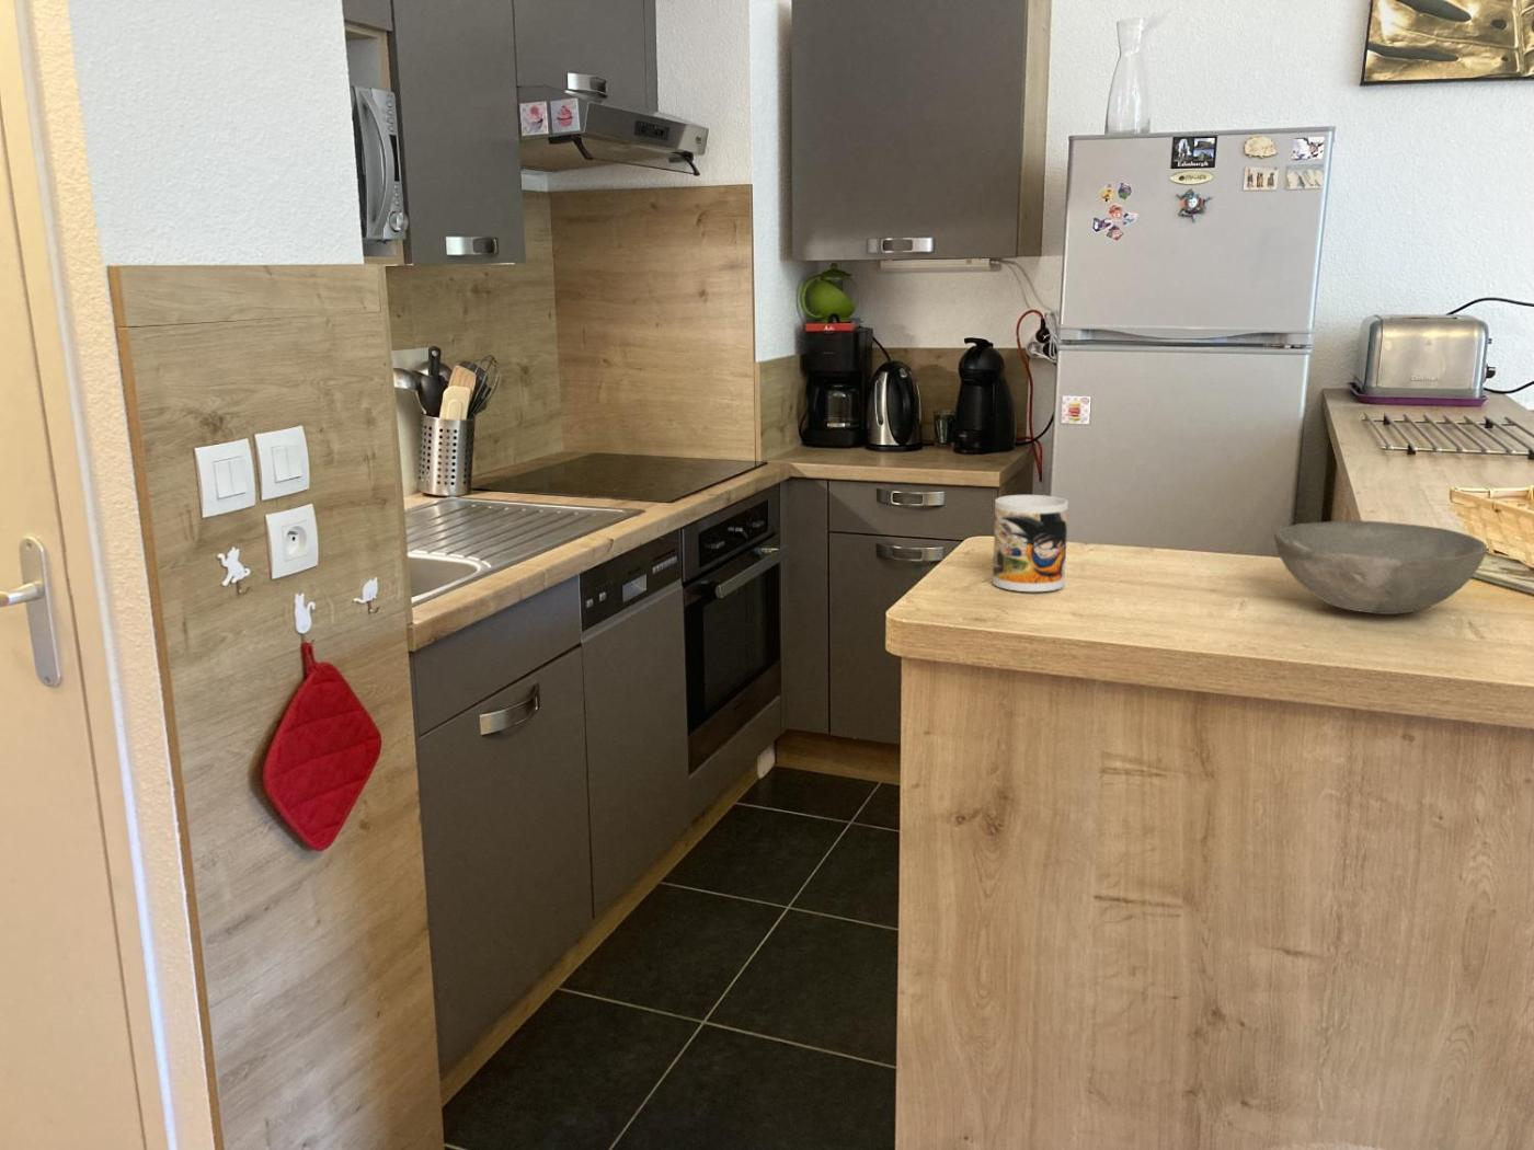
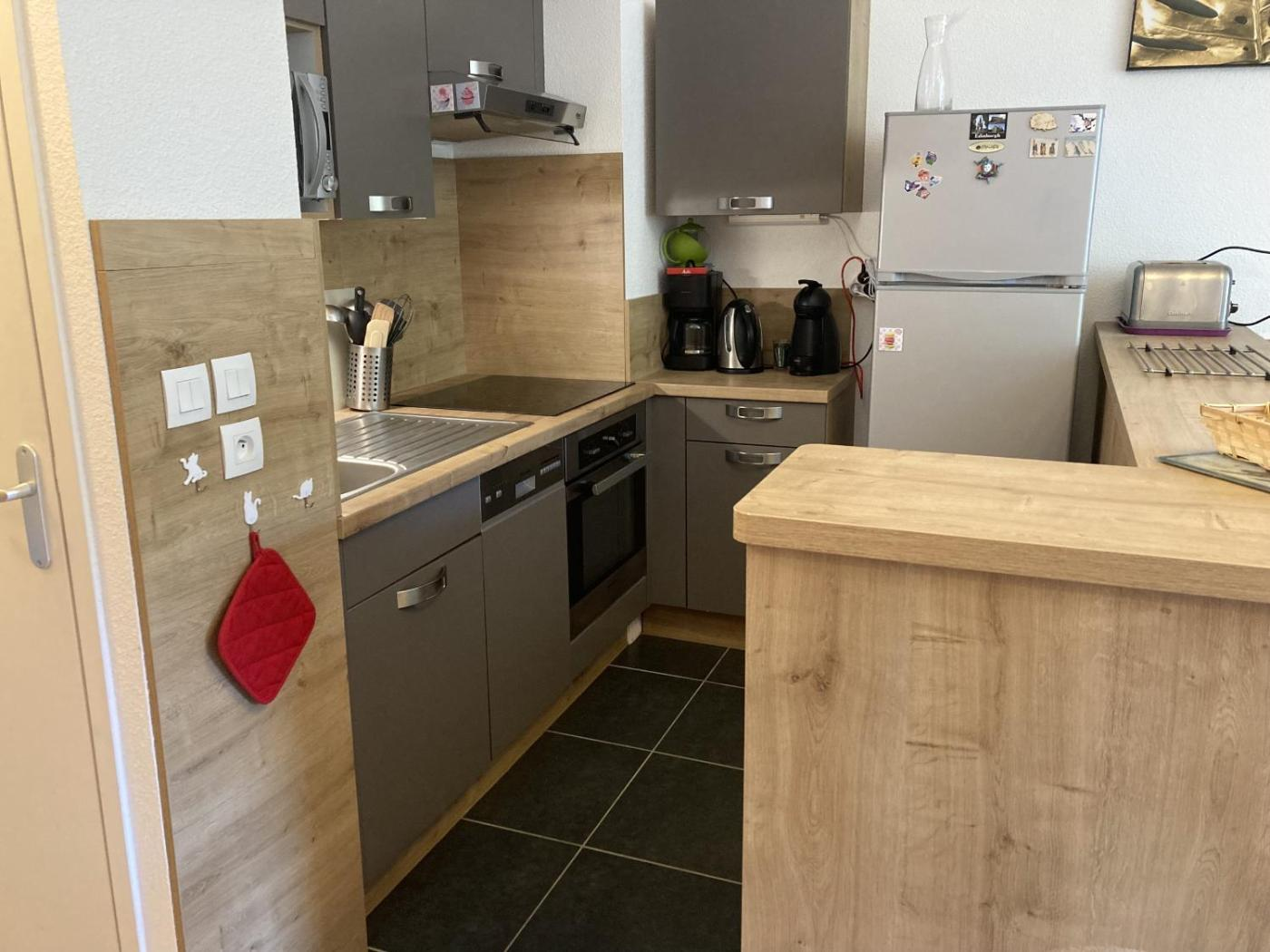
- bowl [1273,519,1488,616]
- mug [992,494,1069,593]
